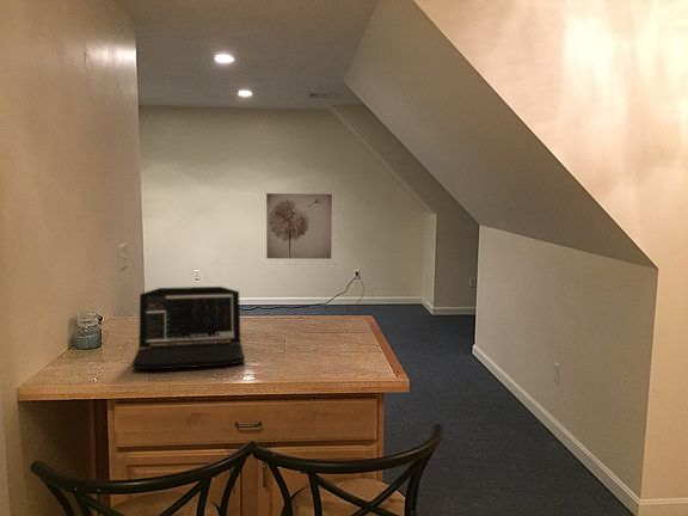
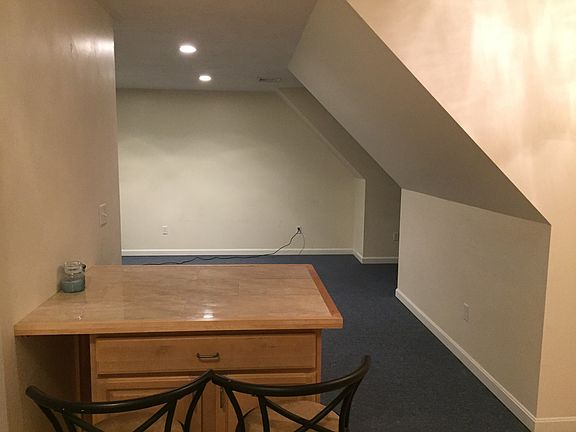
- laptop [131,285,246,370]
- wall art [265,192,333,260]
